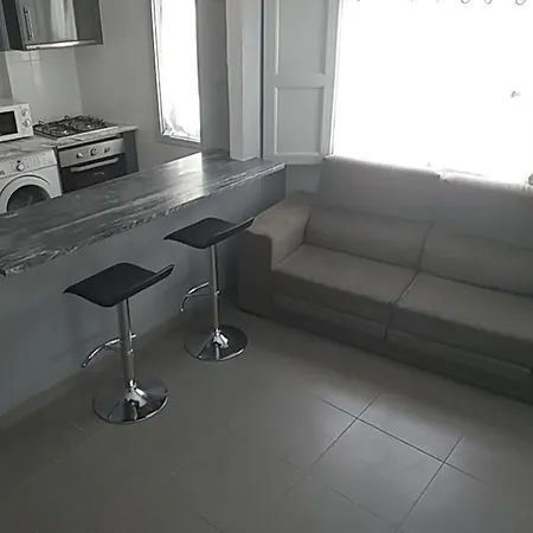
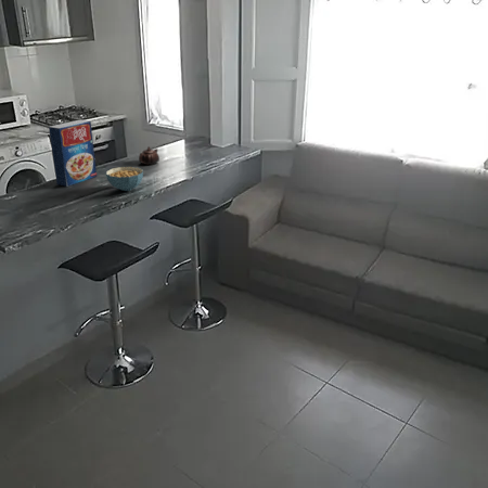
+ cereal box [48,118,98,188]
+ teapot [138,145,160,166]
+ cereal bowl [105,166,144,192]
